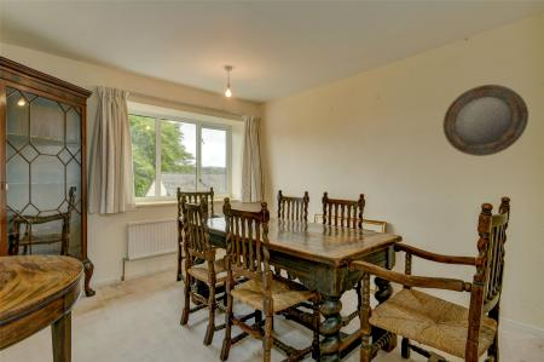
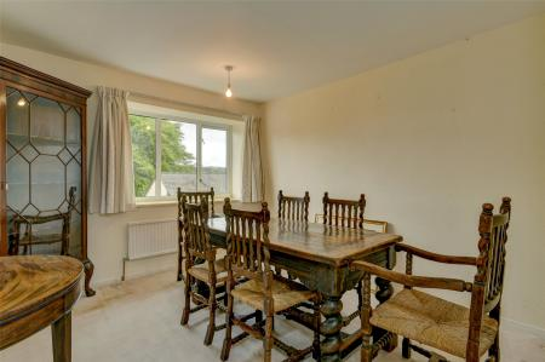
- home mirror [441,84,529,157]
